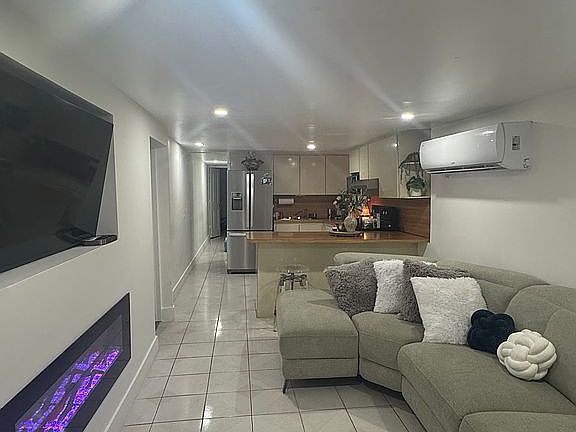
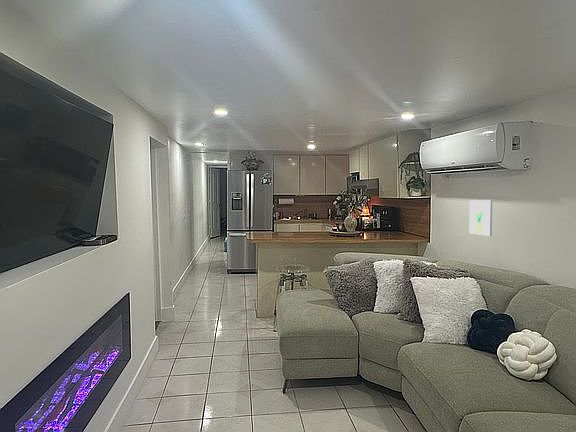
+ wall art [469,199,493,237]
